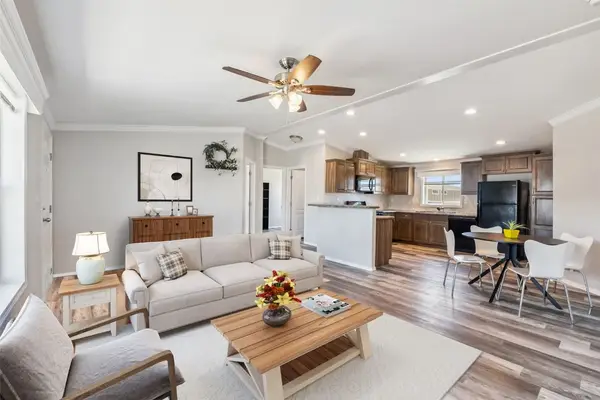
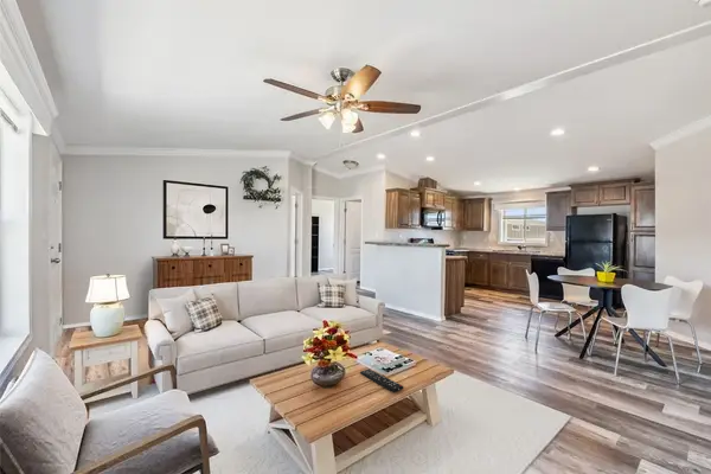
+ remote control [359,369,404,393]
